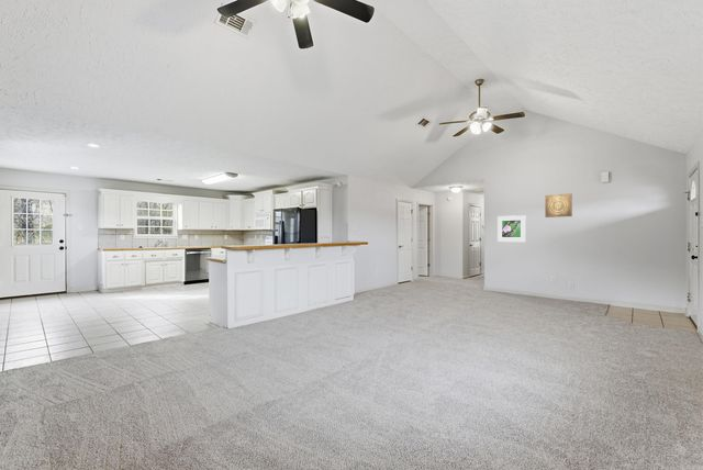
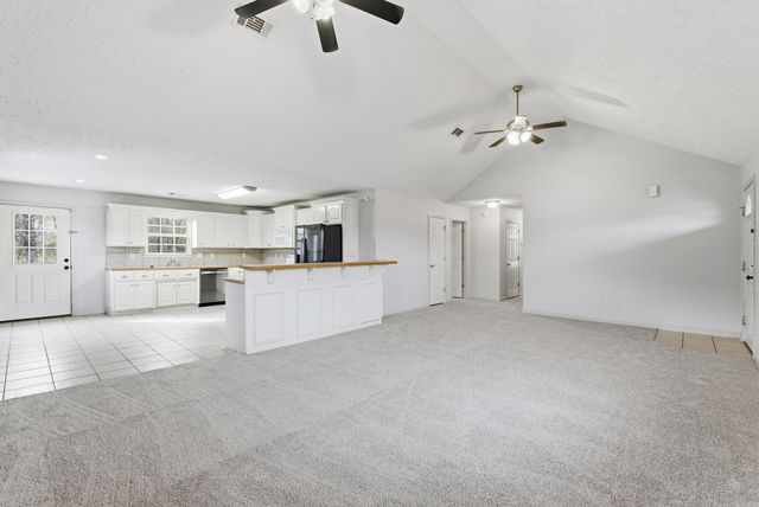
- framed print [496,214,527,243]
- wall art [544,192,573,219]
